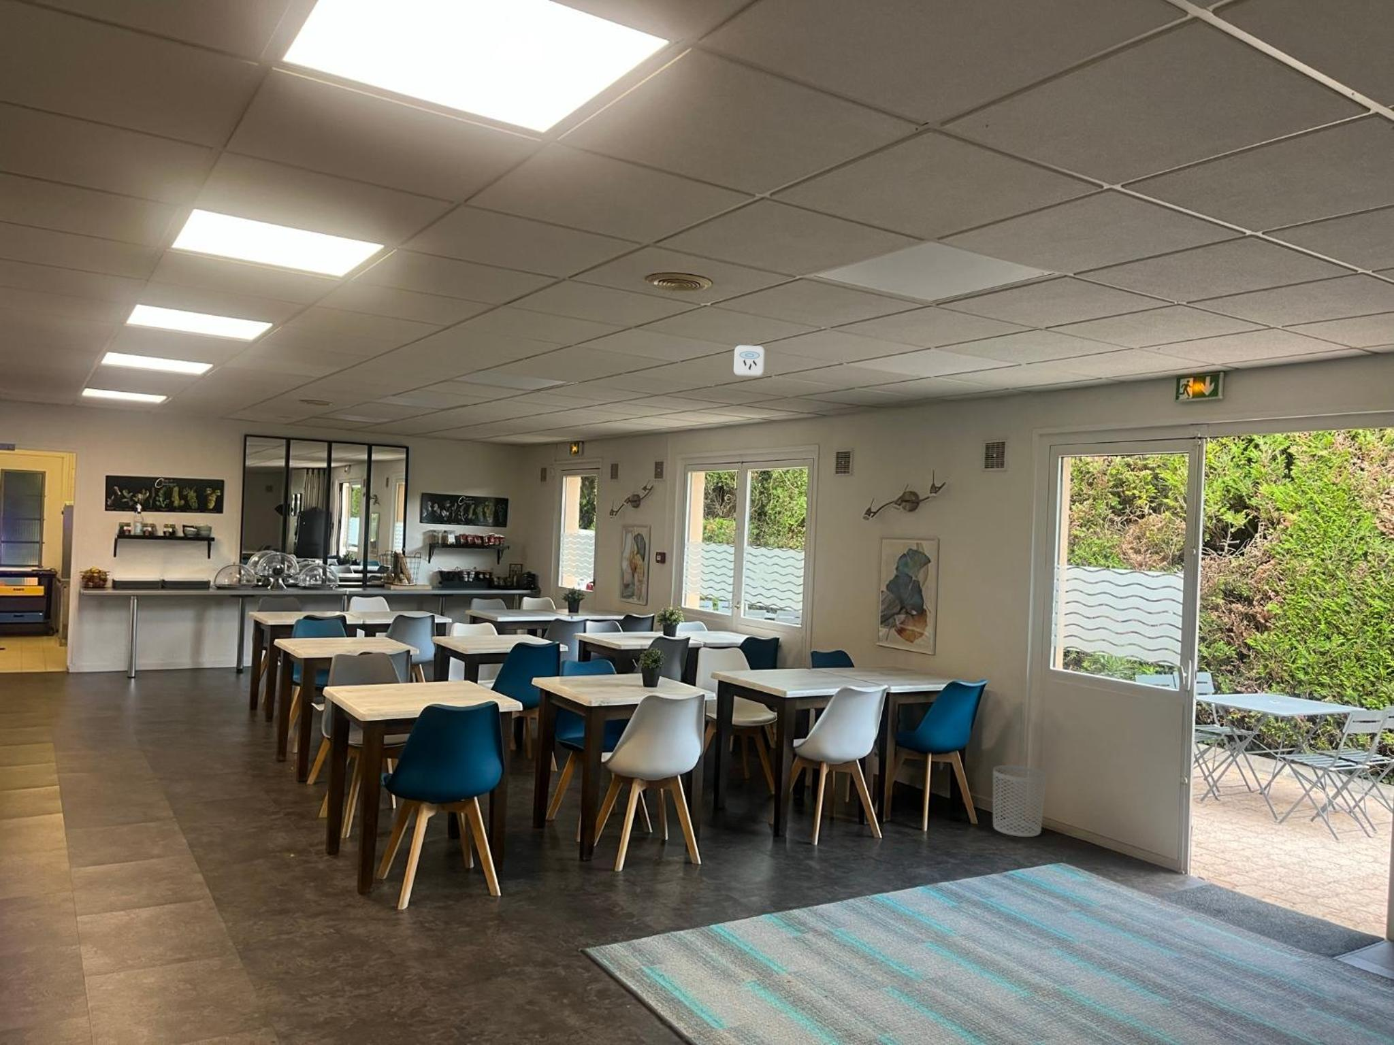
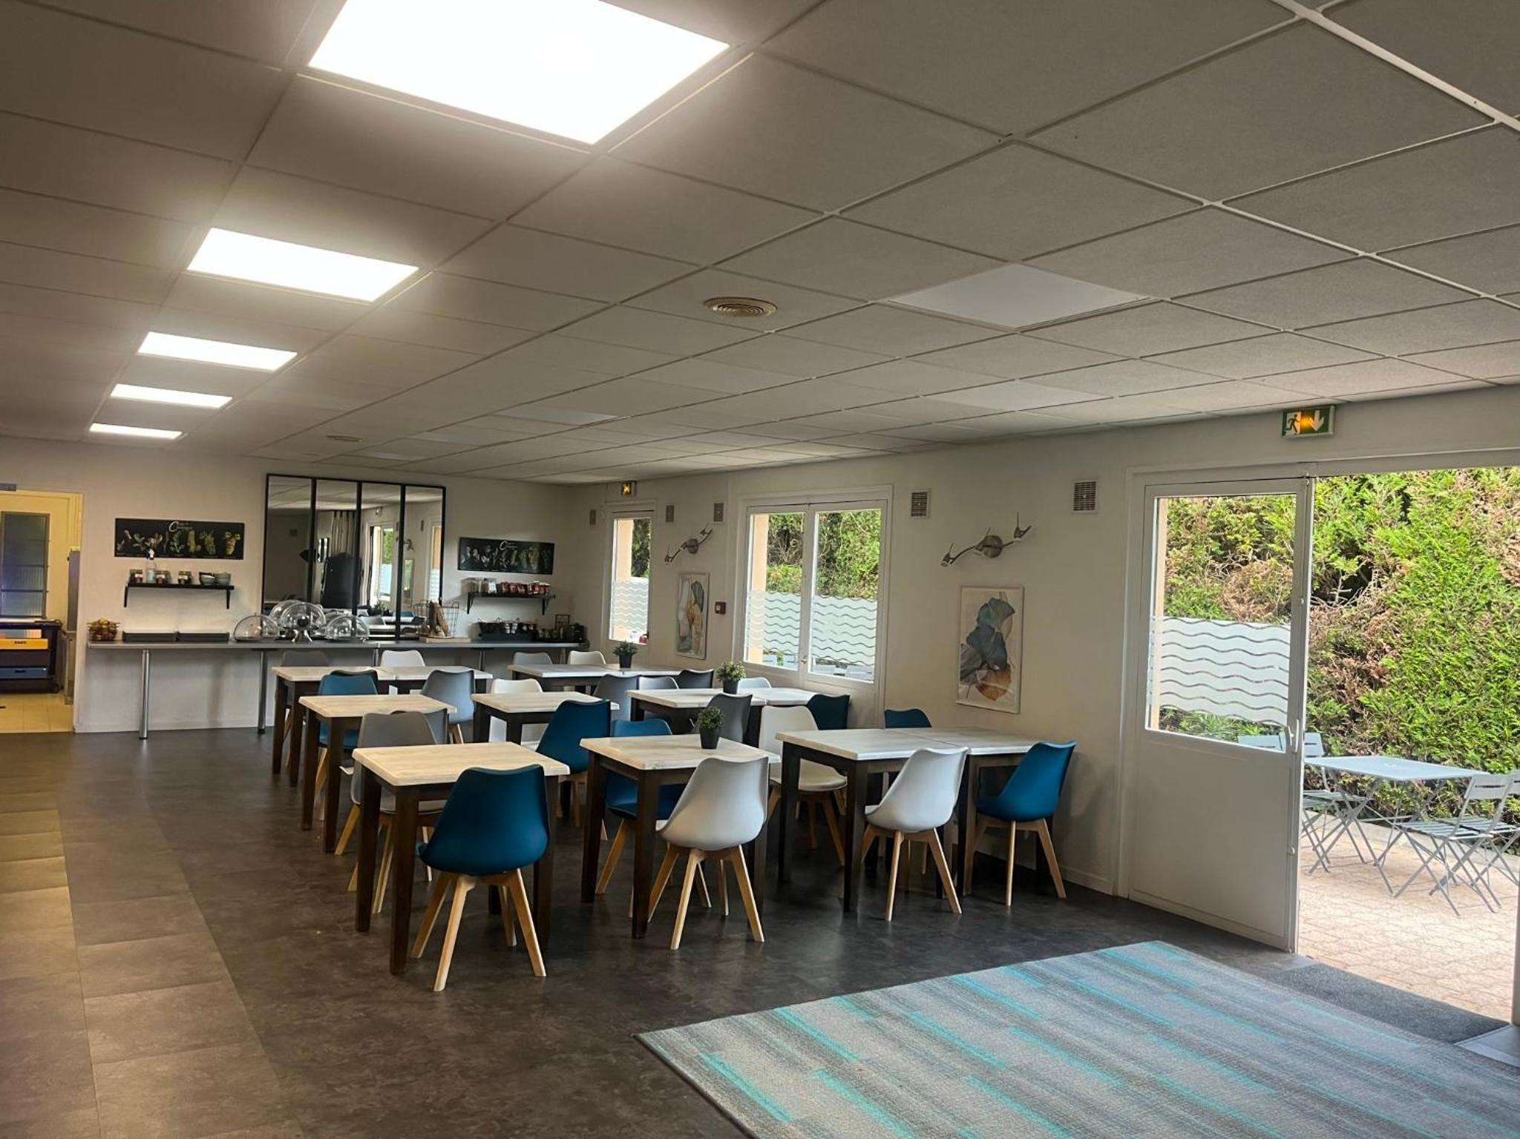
- waste bin [992,765,1047,838]
- smoke detector [733,345,766,378]
